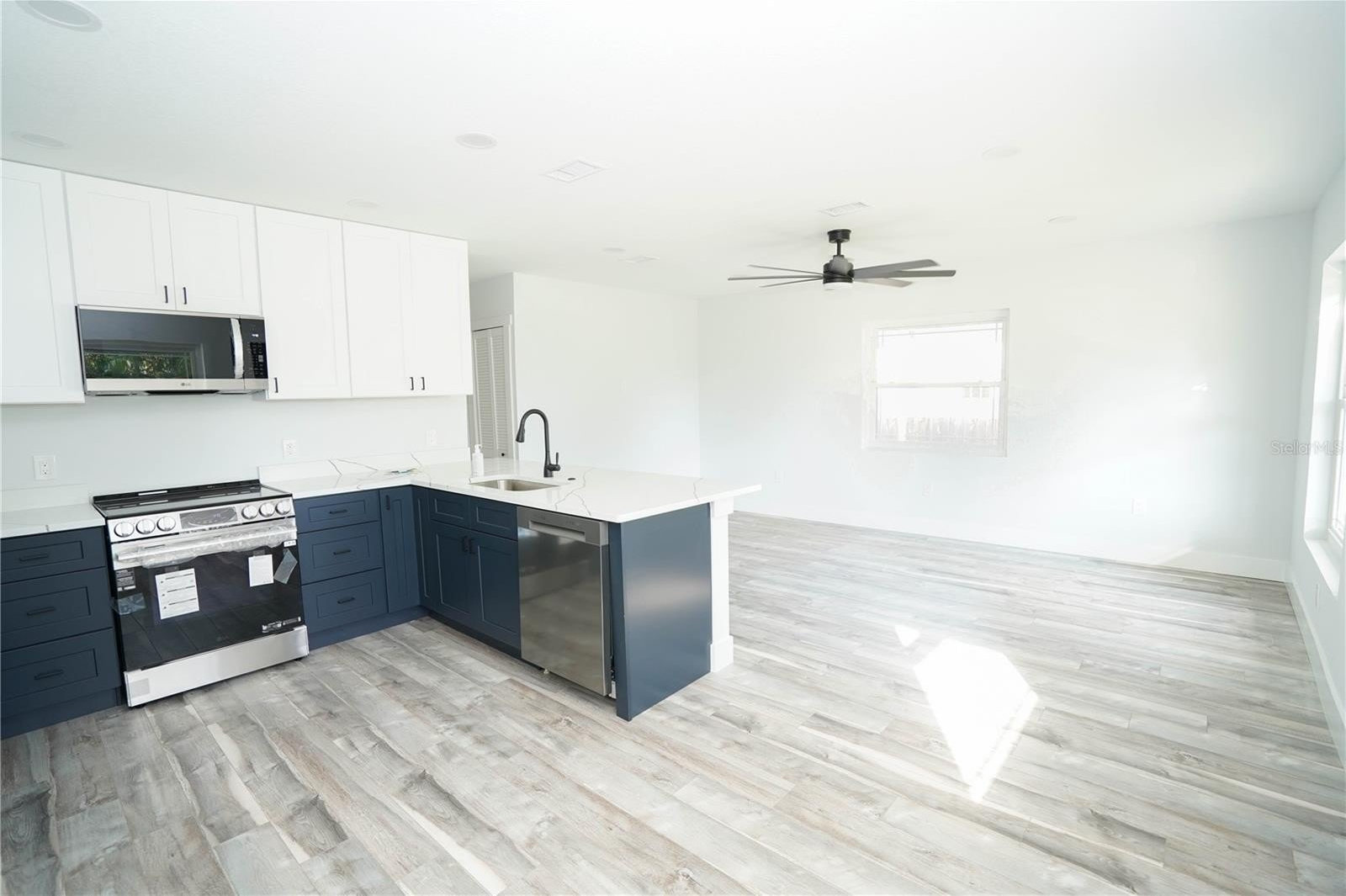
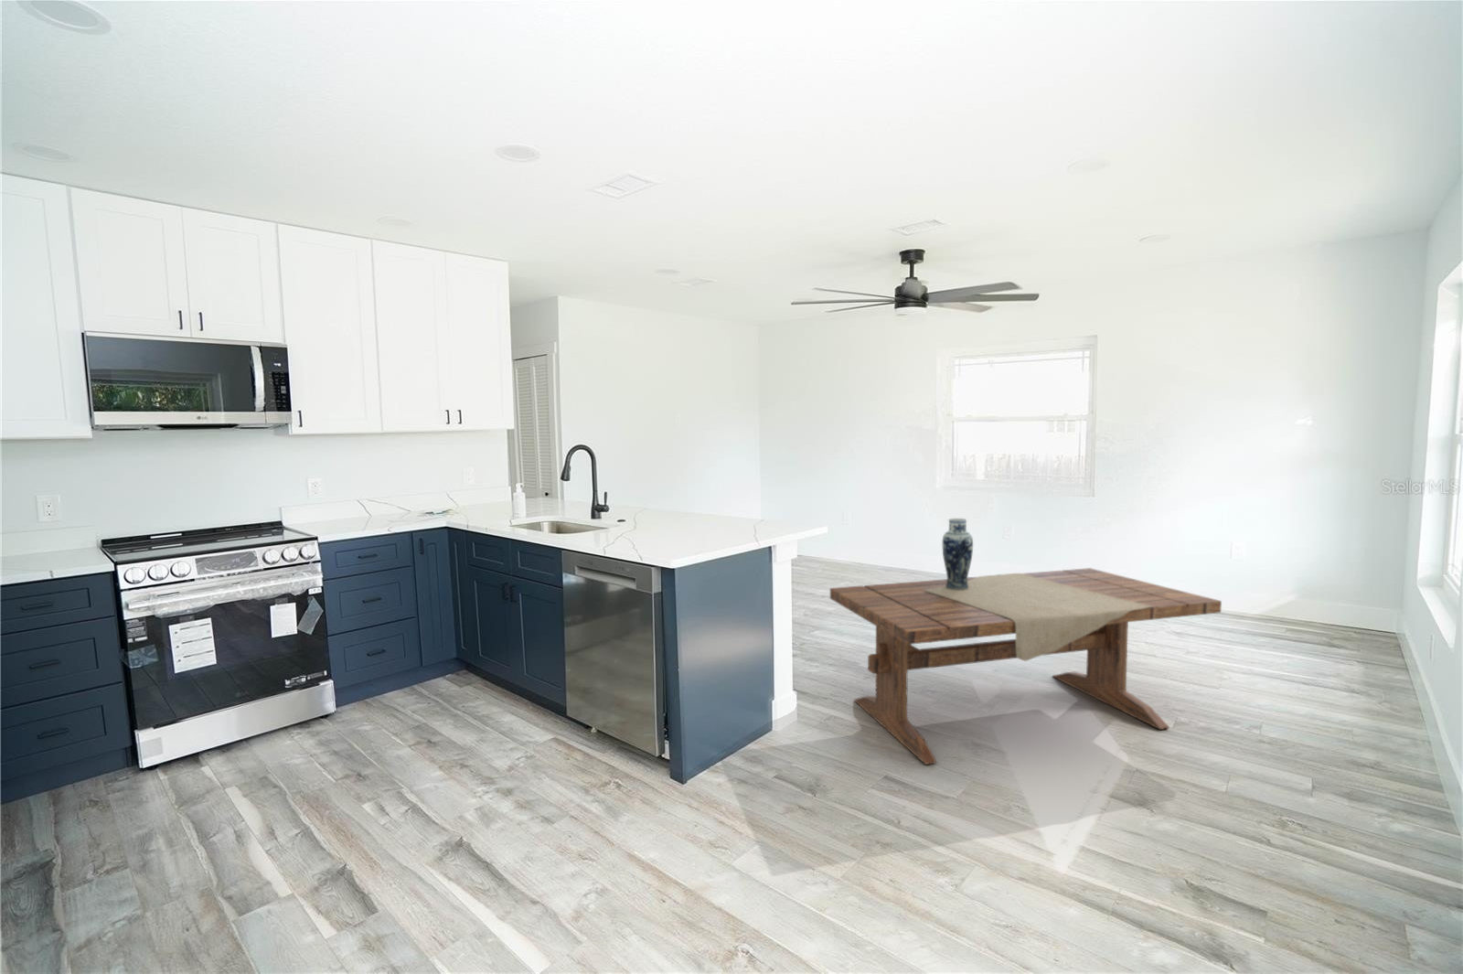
+ vase [941,517,974,590]
+ dining table [829,567,1223,765]
